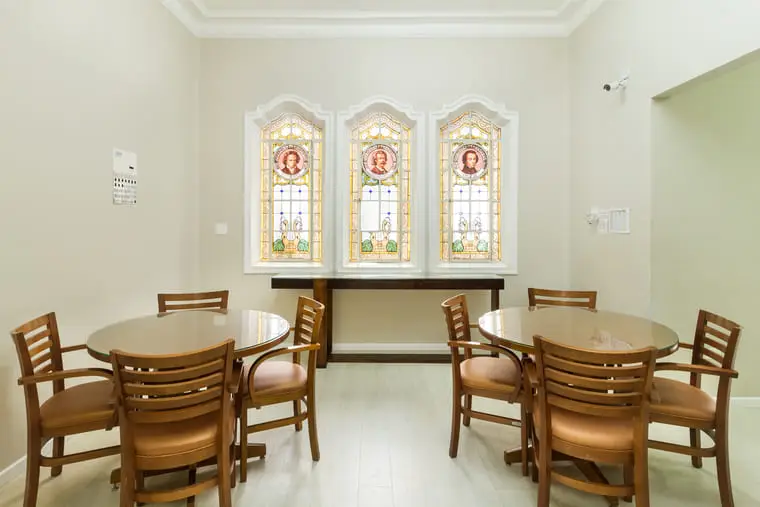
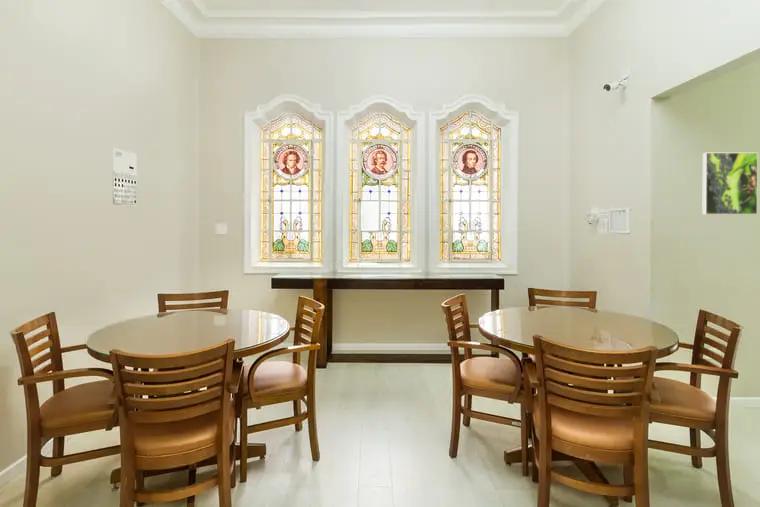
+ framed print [701,152,759,216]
